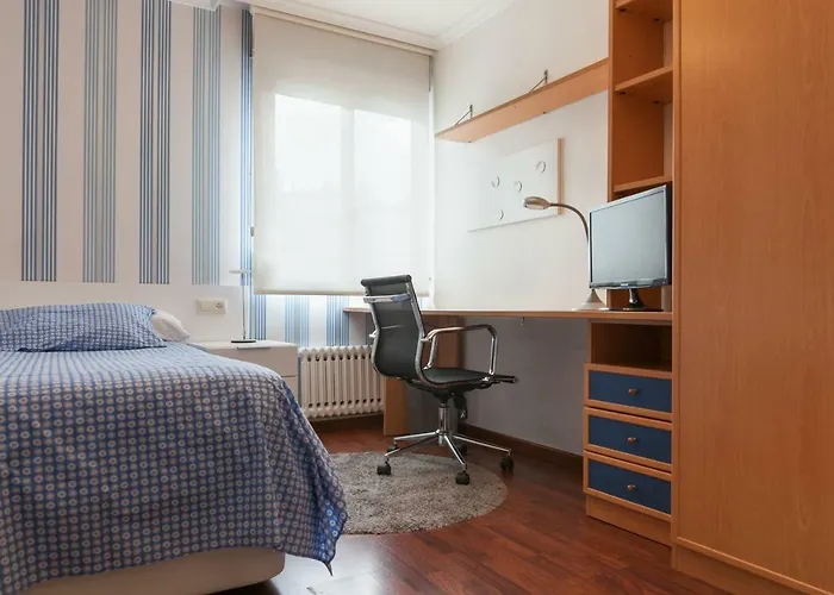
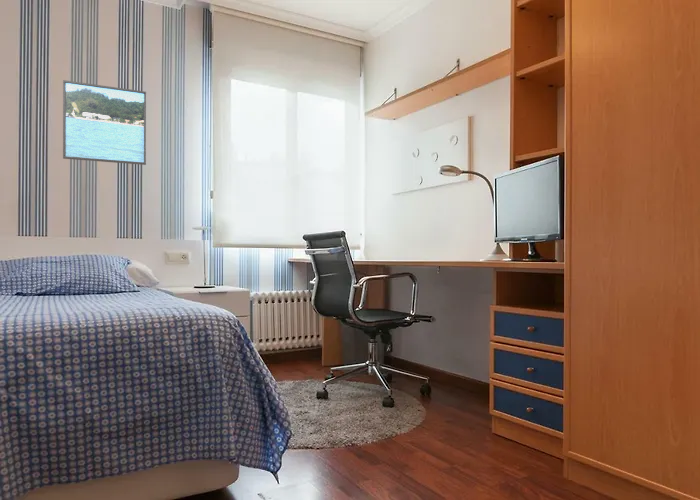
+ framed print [62,79,147,166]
